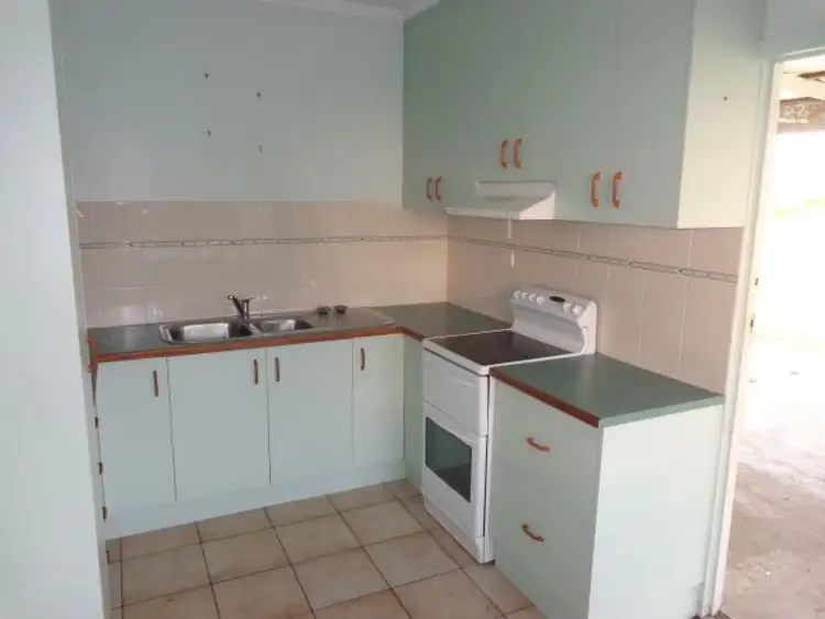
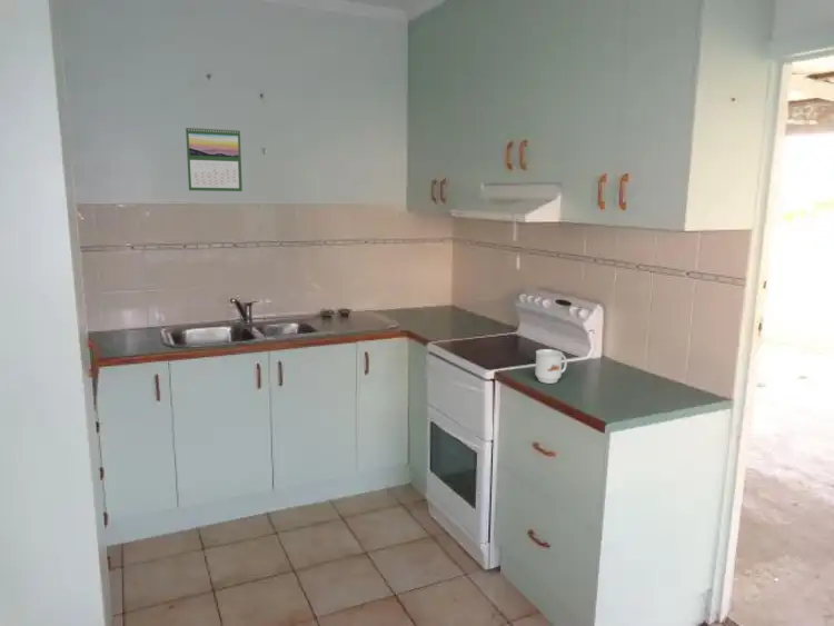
+ calendar [185,125,244,192]
+ mug [534,348,568,385]
